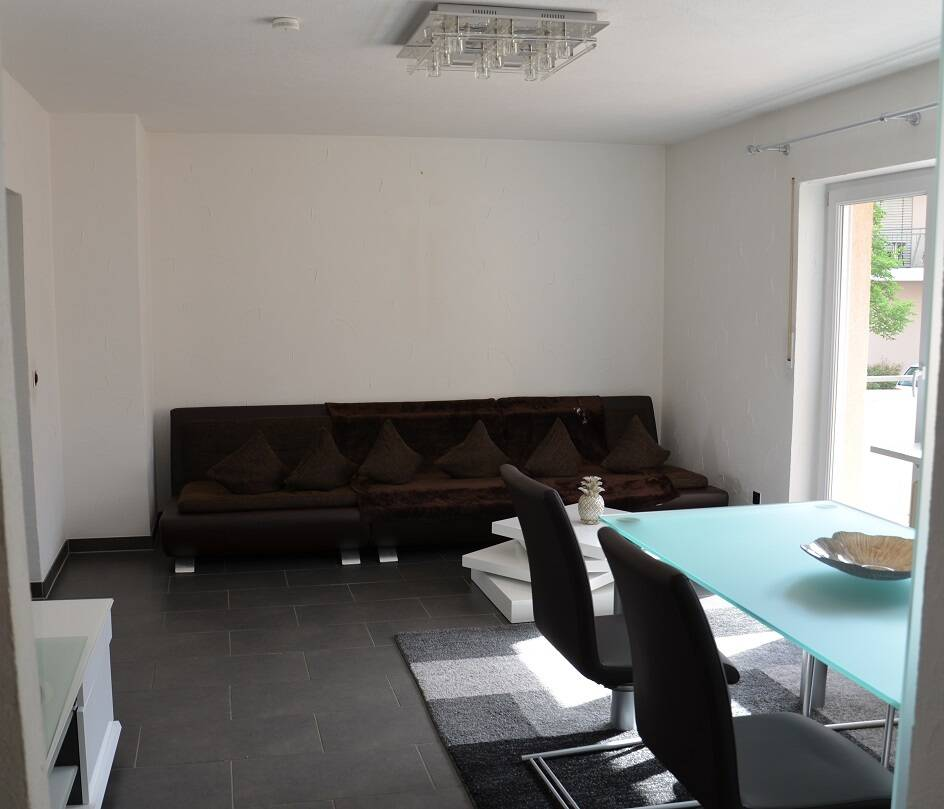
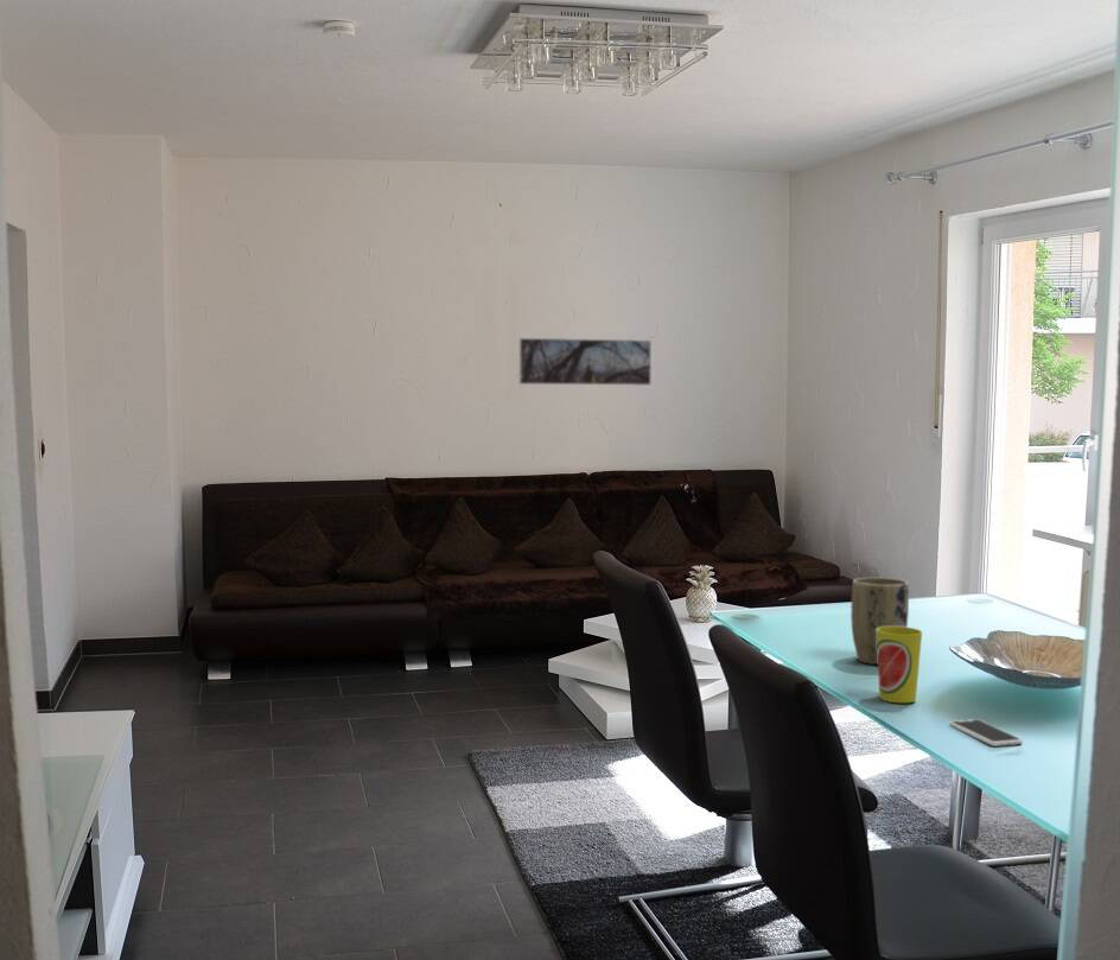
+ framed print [517,337,653,387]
+ cup [877,627,923,704]
+ plant pot [849,577,910,666]
+ smartphone [949,718,1024,748]
